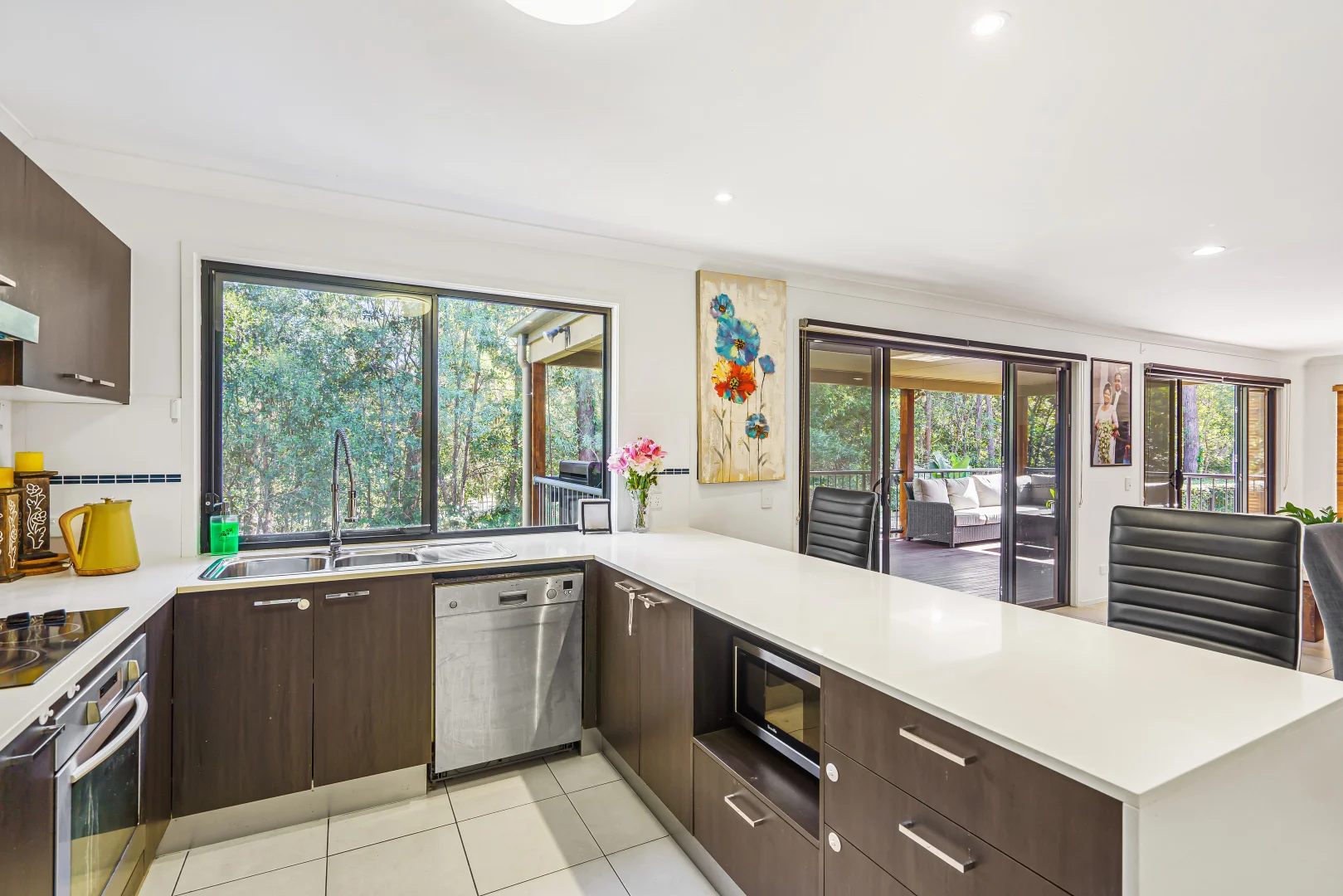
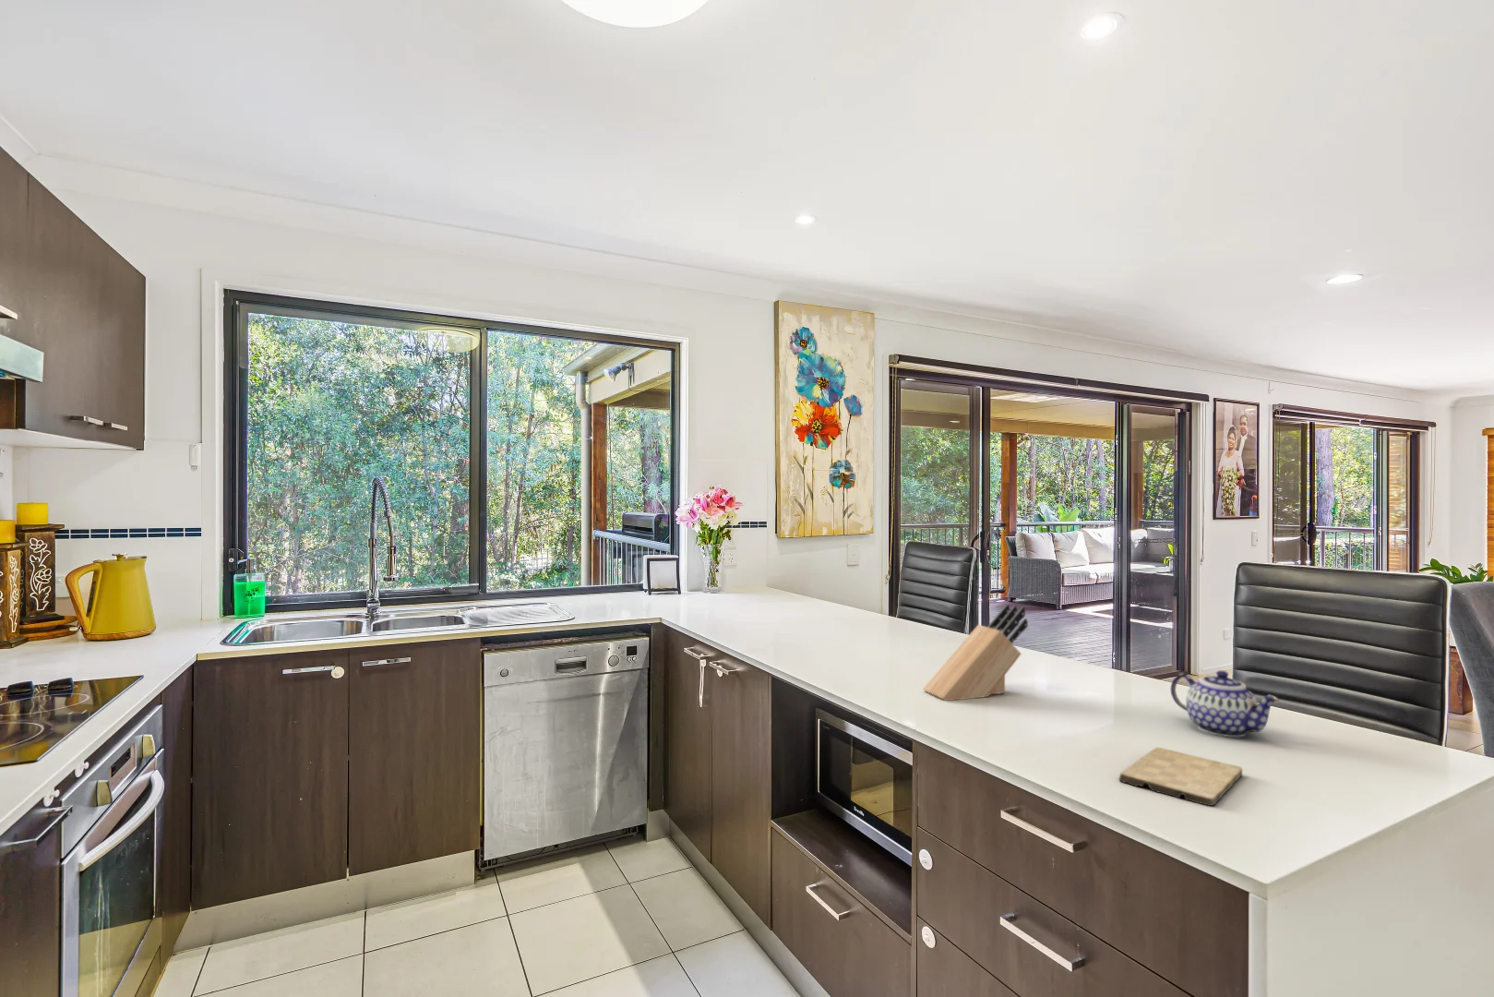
+ cutting board [1118,747,1243,807]
+ teapot [1169,670,1279,738]
+ knife block [922,604,1029,702]
